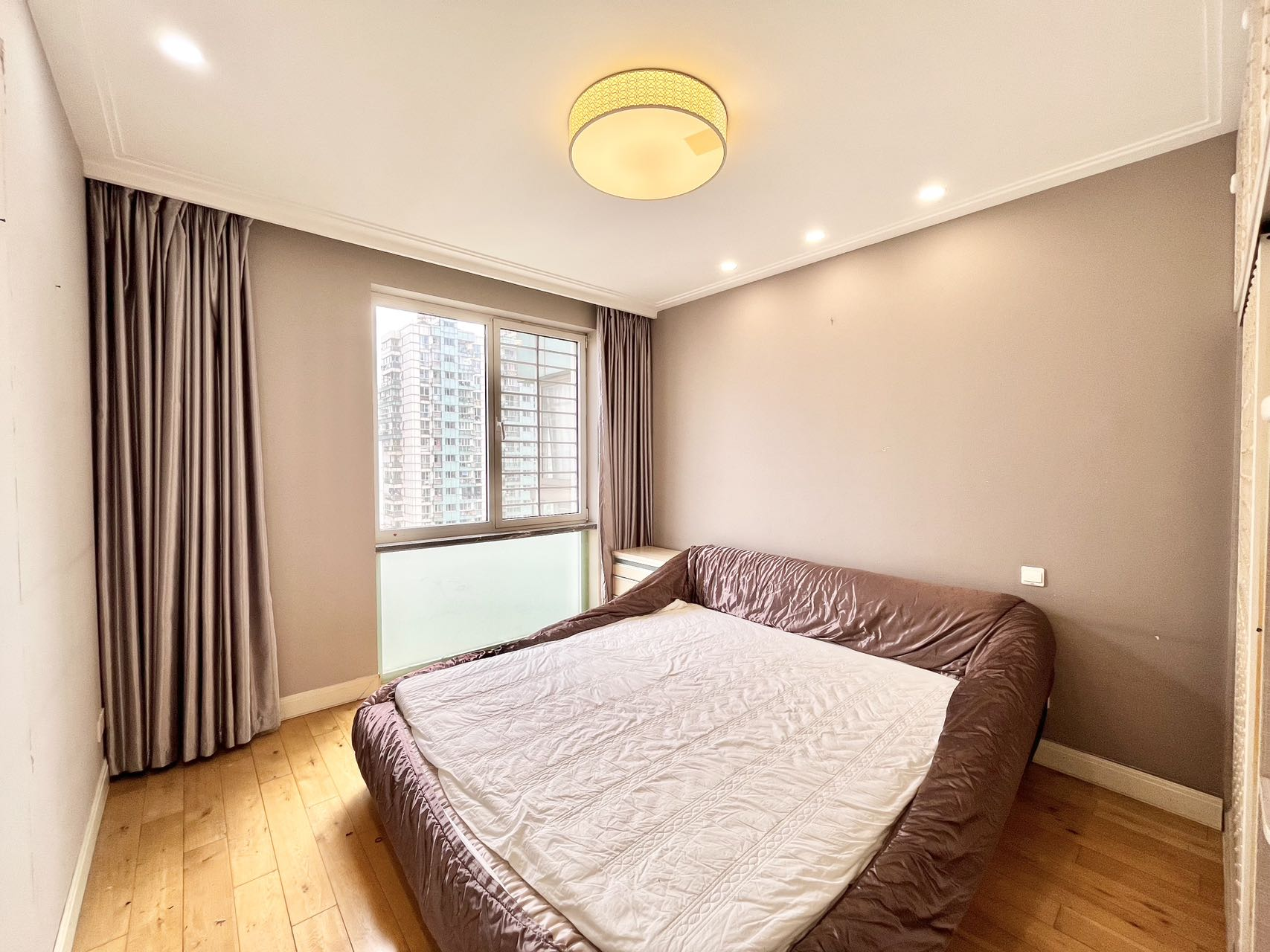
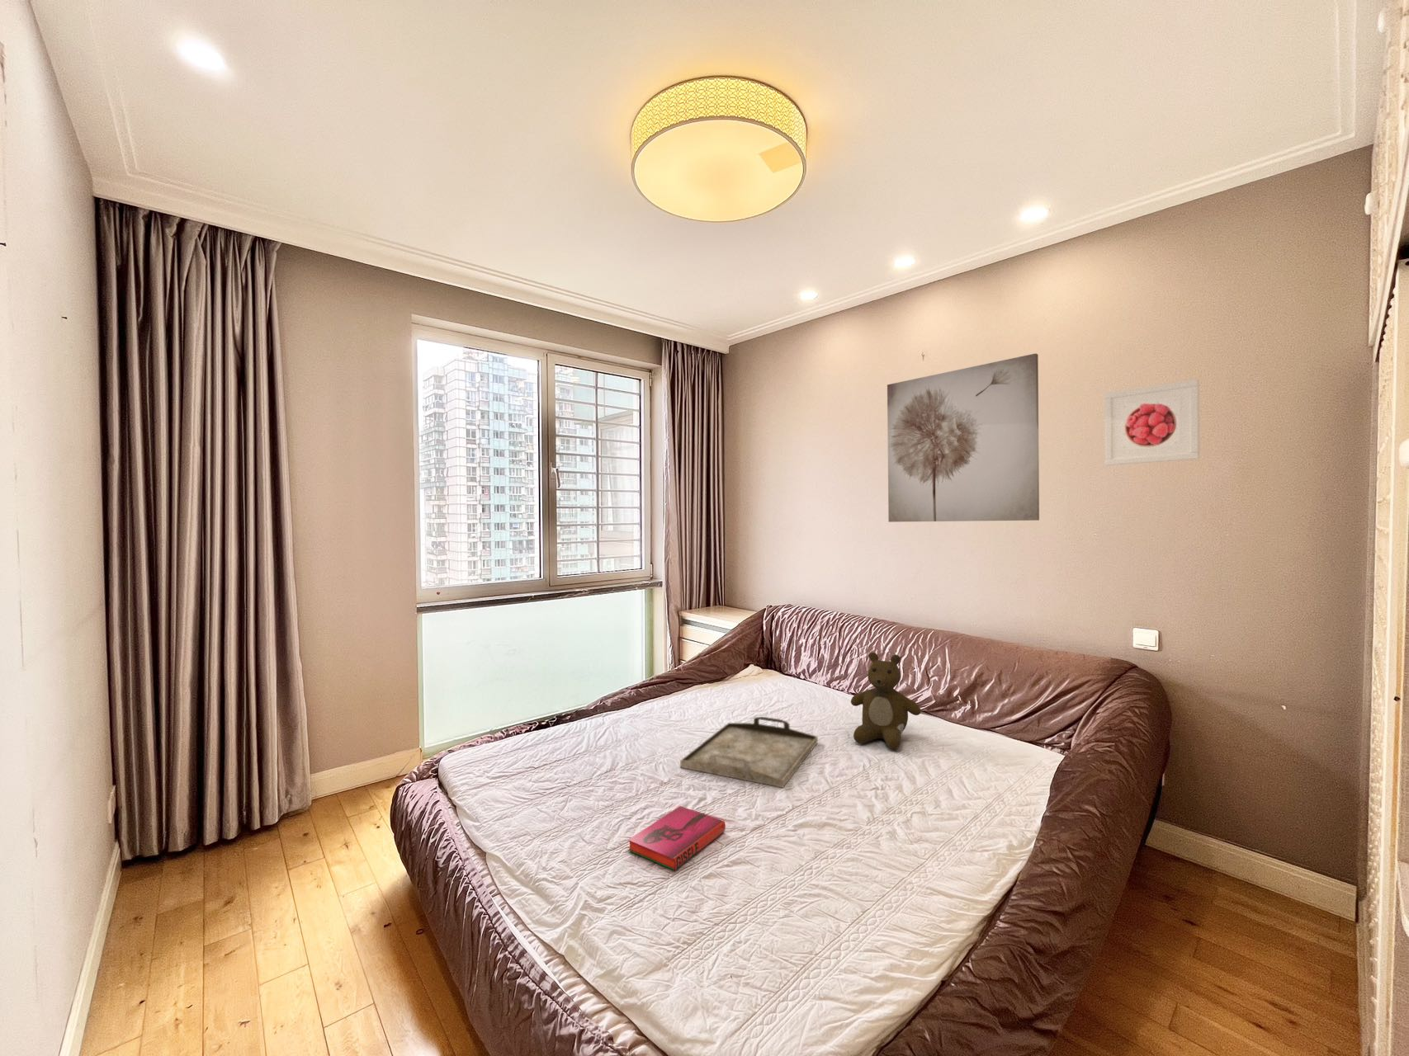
+ teddy bear [850,652,921,750]
+ serving tray [679,717,819,789]
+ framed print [1104,378,1200,466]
+ hardback book [627,805,727,871]
+ wall art [886,353,1040,524]
